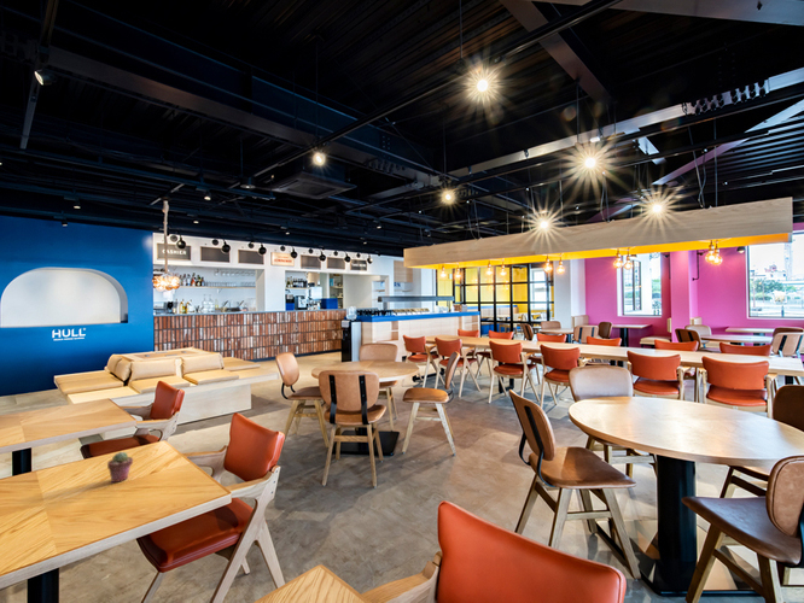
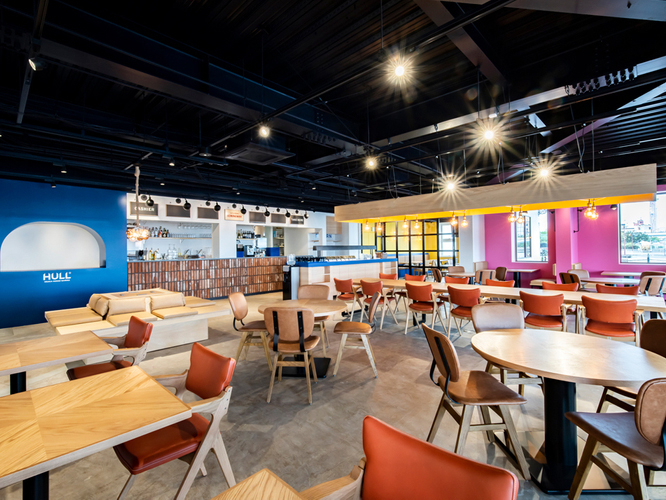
- potted succulent [106,451,134,484]
